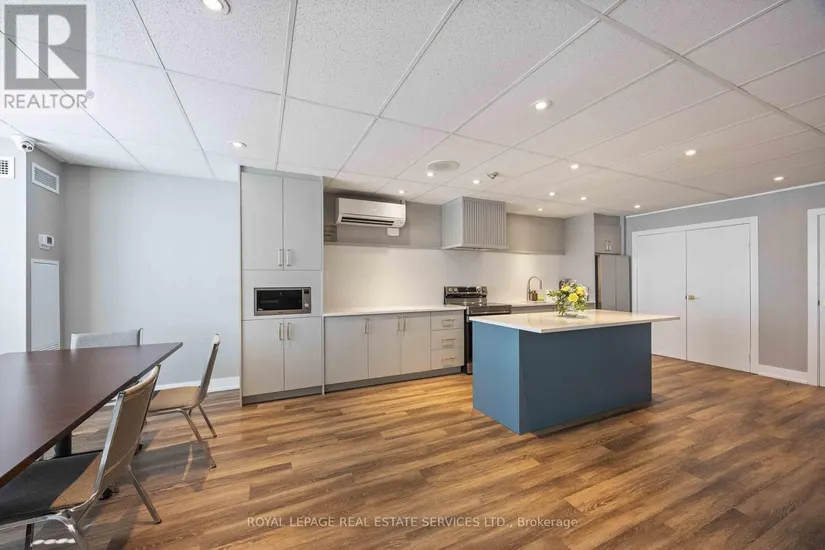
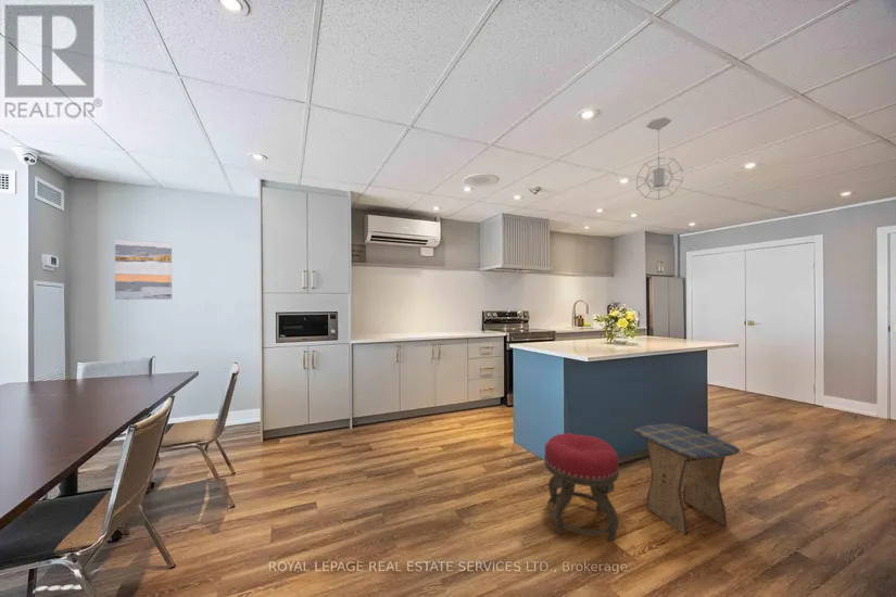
+ wall art [114,239,173,301]
+ pendant light [635,116,684,201]
+ stool [543,432,620,542]
+ stool [633,422,741,536]
